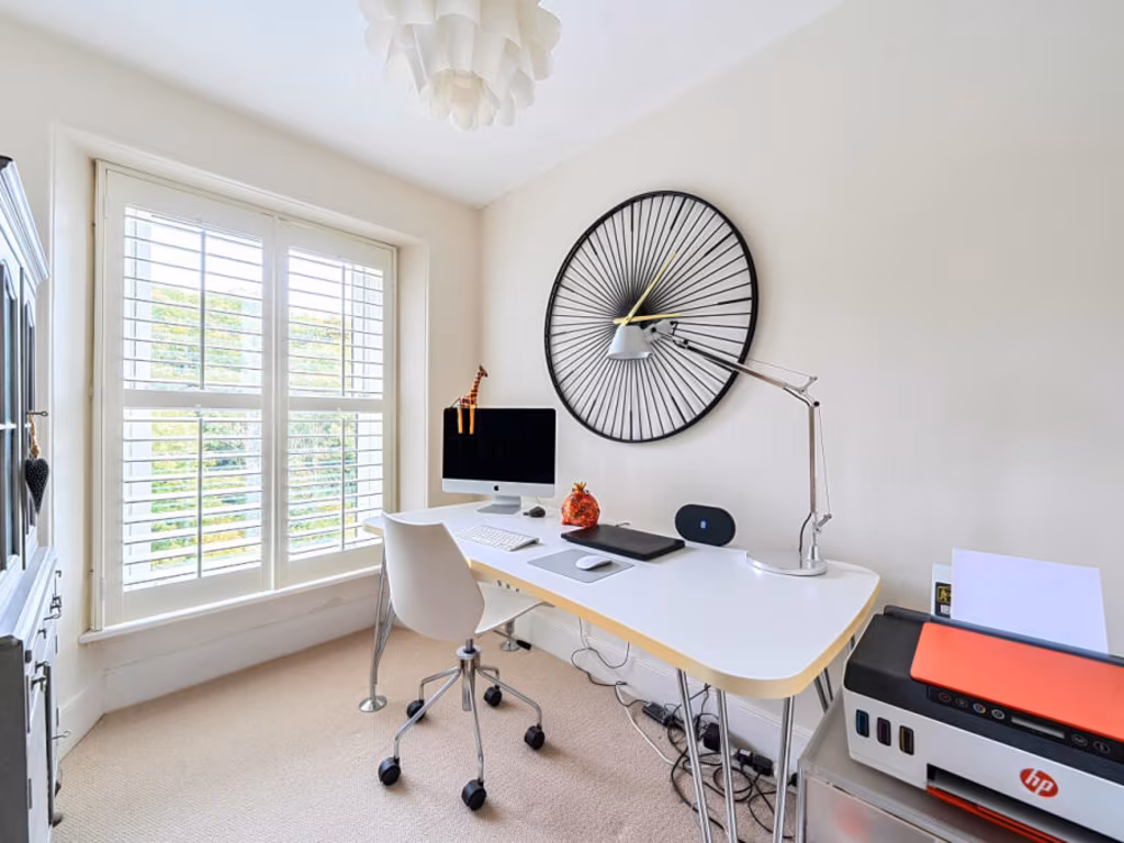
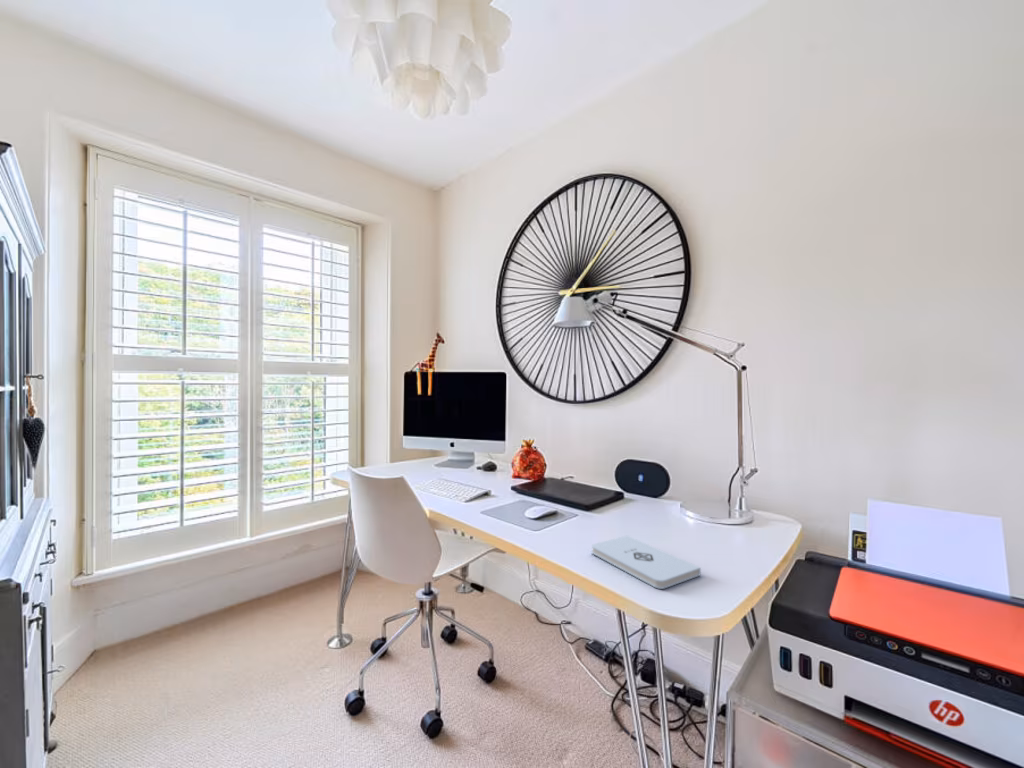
+ notepad [591,535,702,590]
